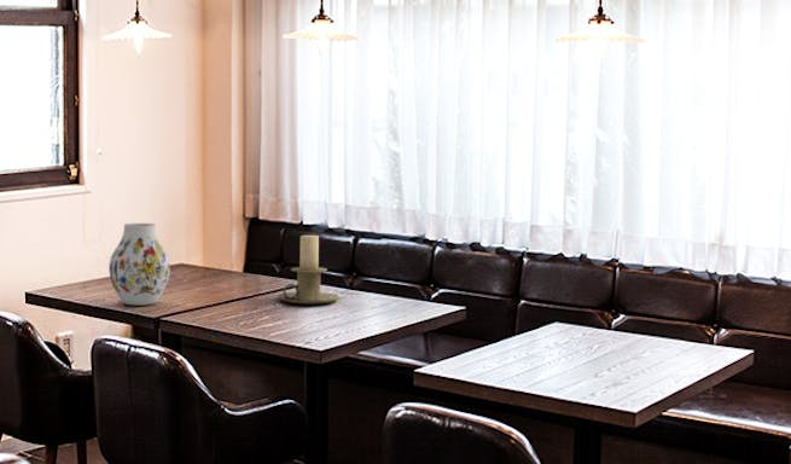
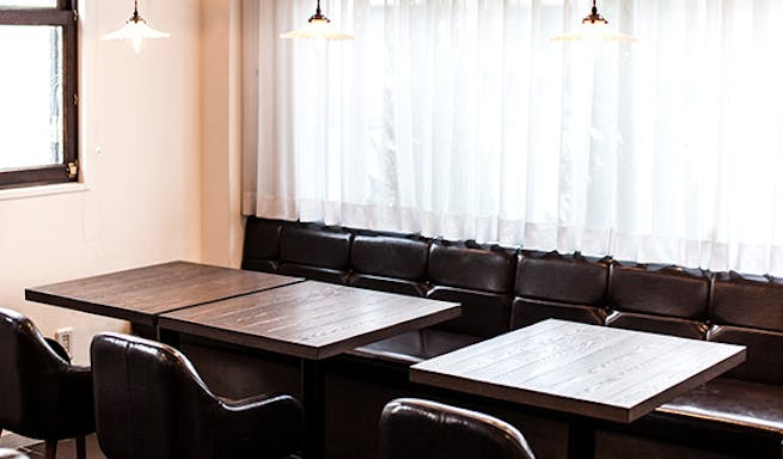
- candle holder [277,234,341,304]
- vase [107,222,171,307]
